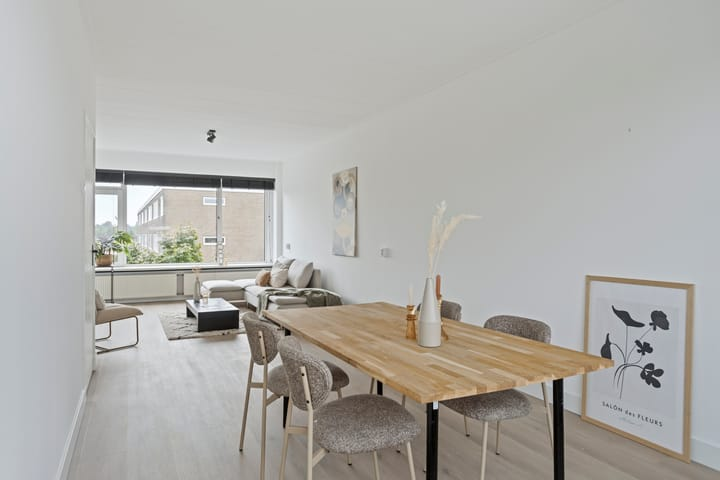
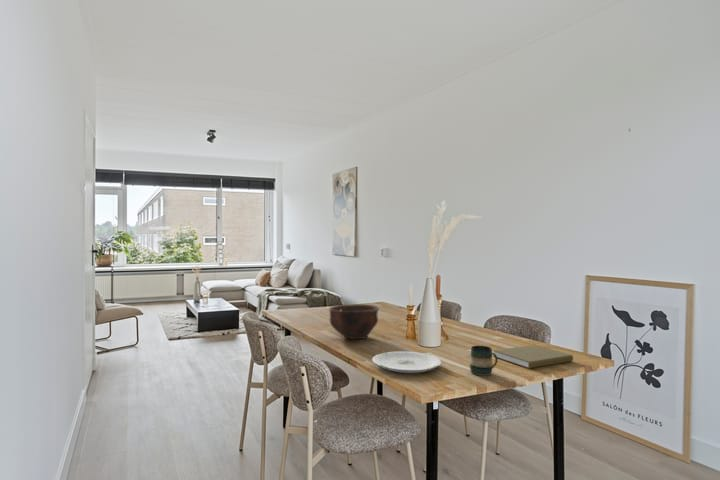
+ book [492,344,574,370]
+ plate [372,350,442,374]
+ bowl [328,304,380,340]
+ mug [469,345,499,377]
